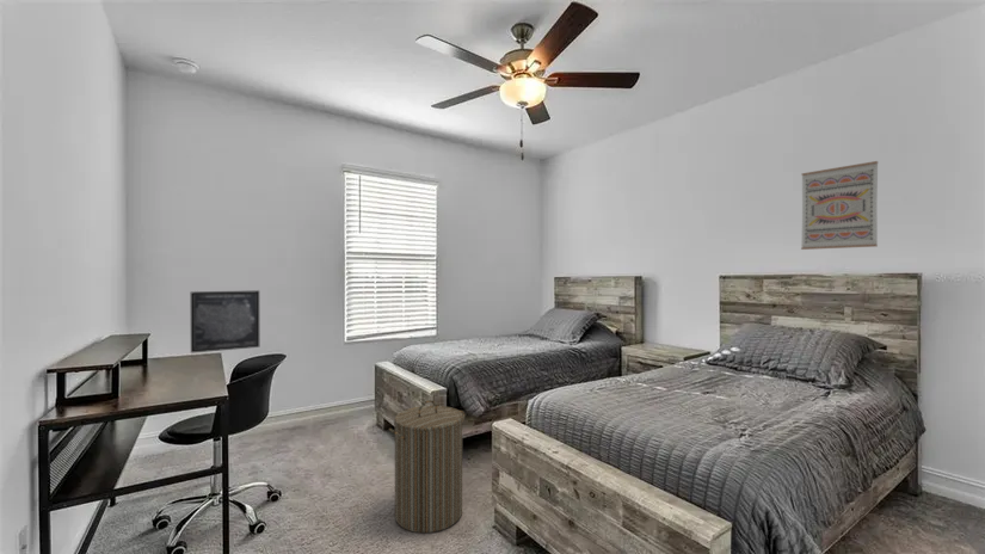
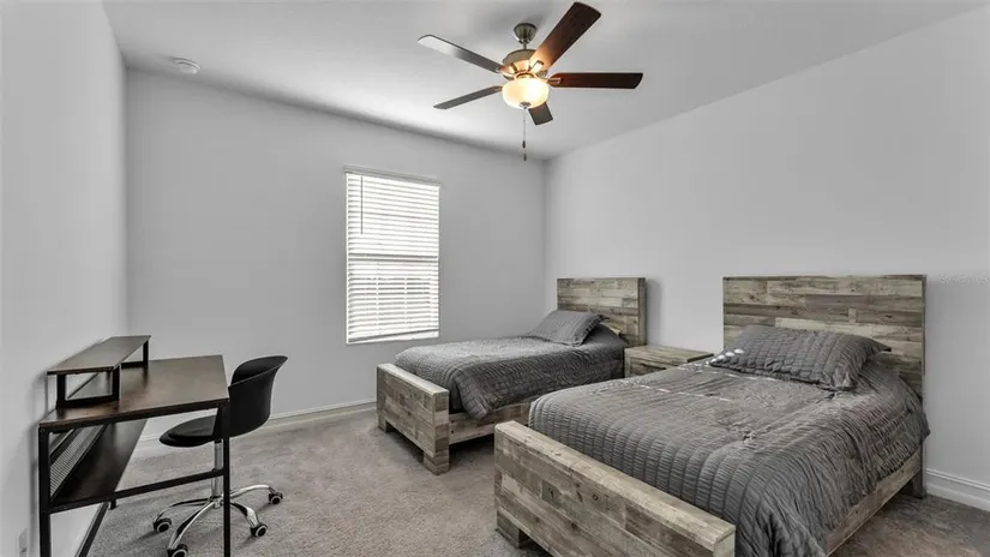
- wall art [190,289,260,355]
- laundry hamper [388,399,466,534]
- wall art [800,160,879,251]
